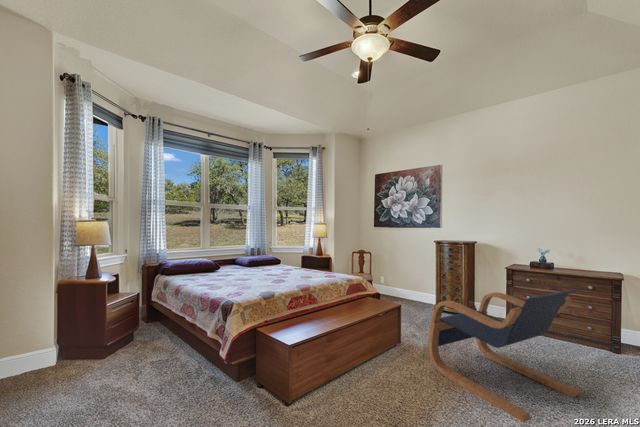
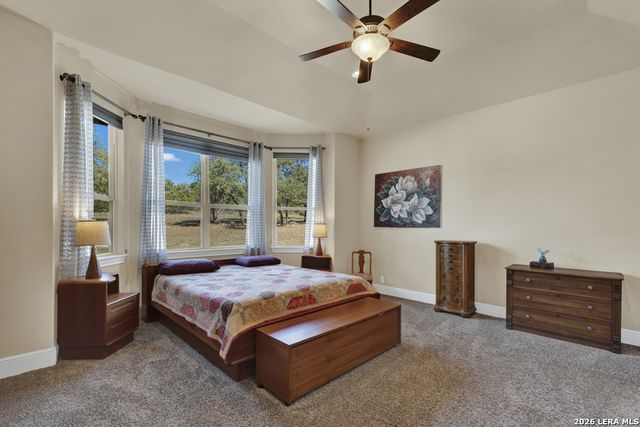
- lounge chair [427,288,582,423]
